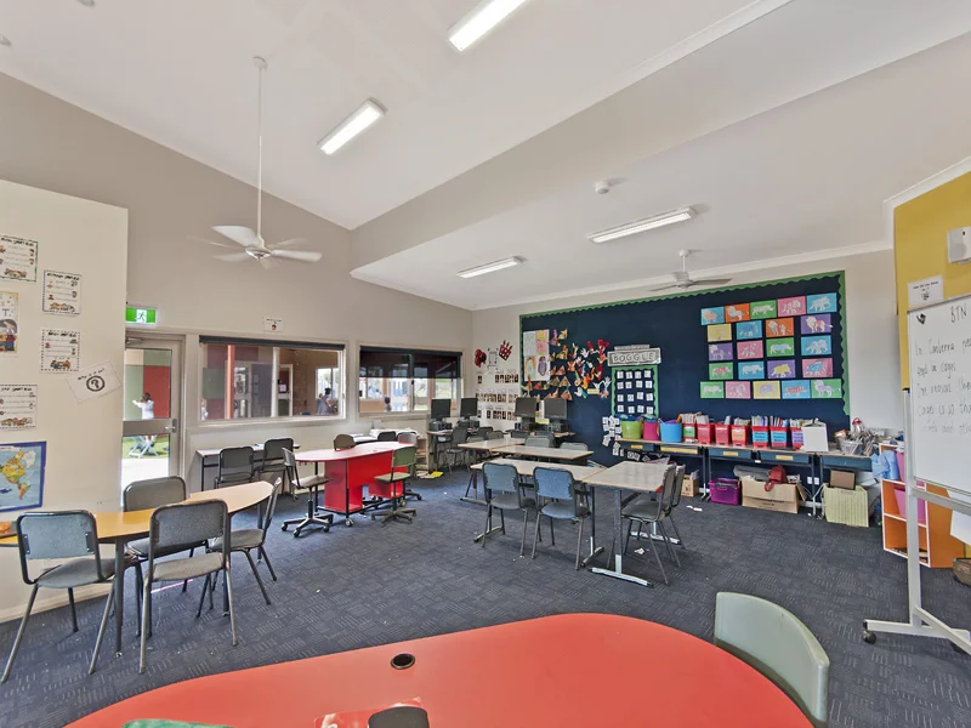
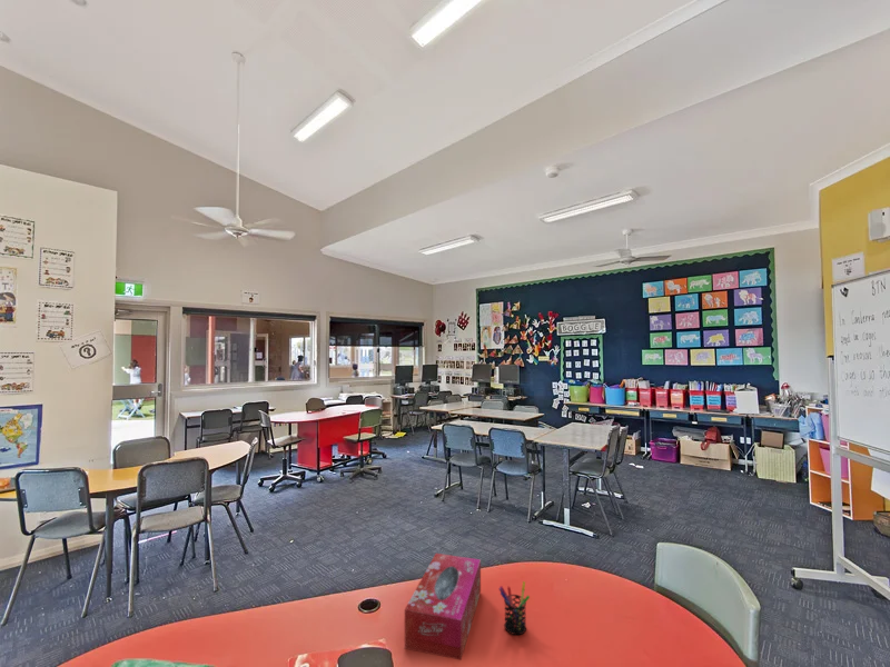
+ tissue box [404,552,482,660]
+ pen holder [498,580,531,636]
